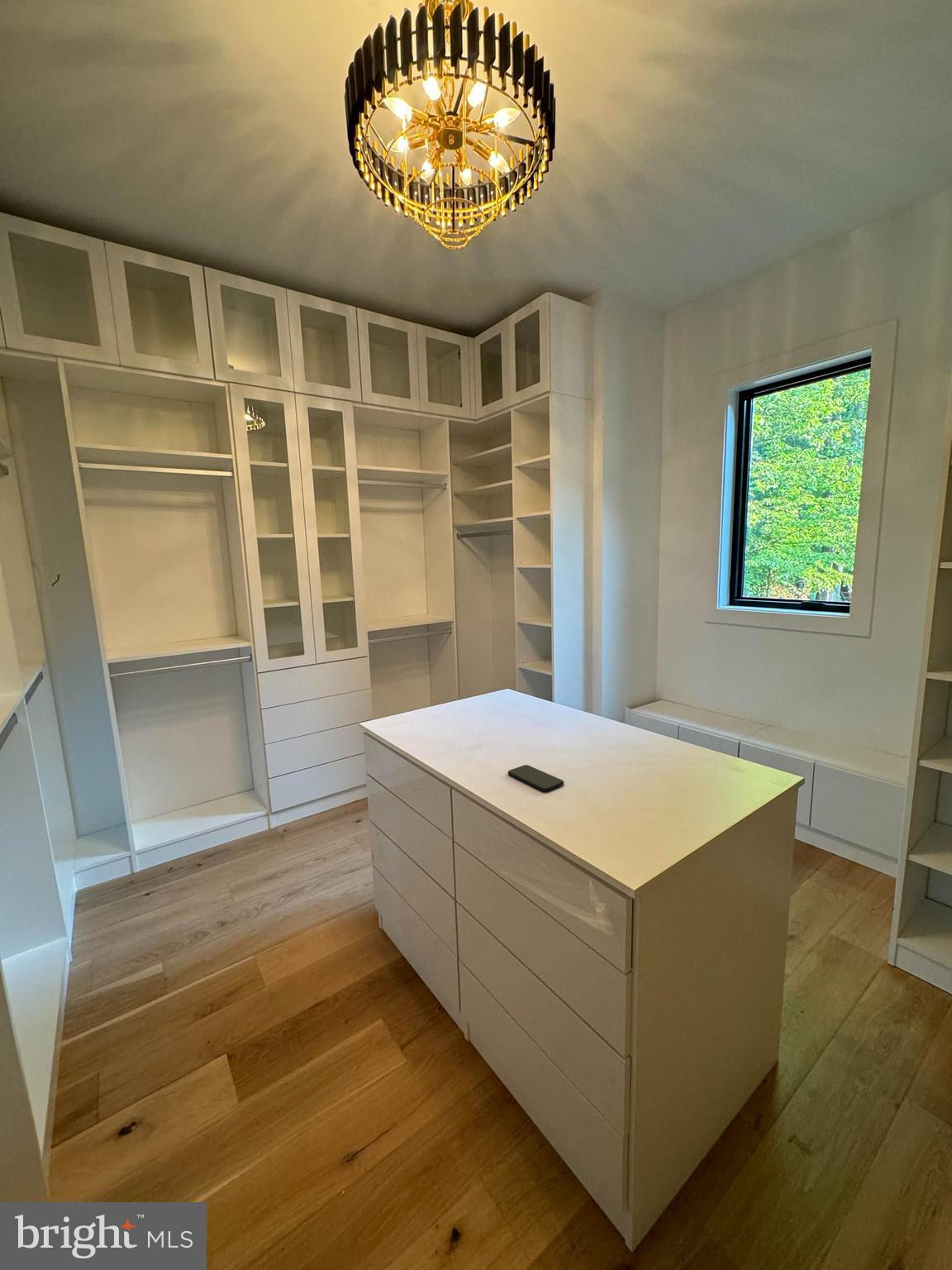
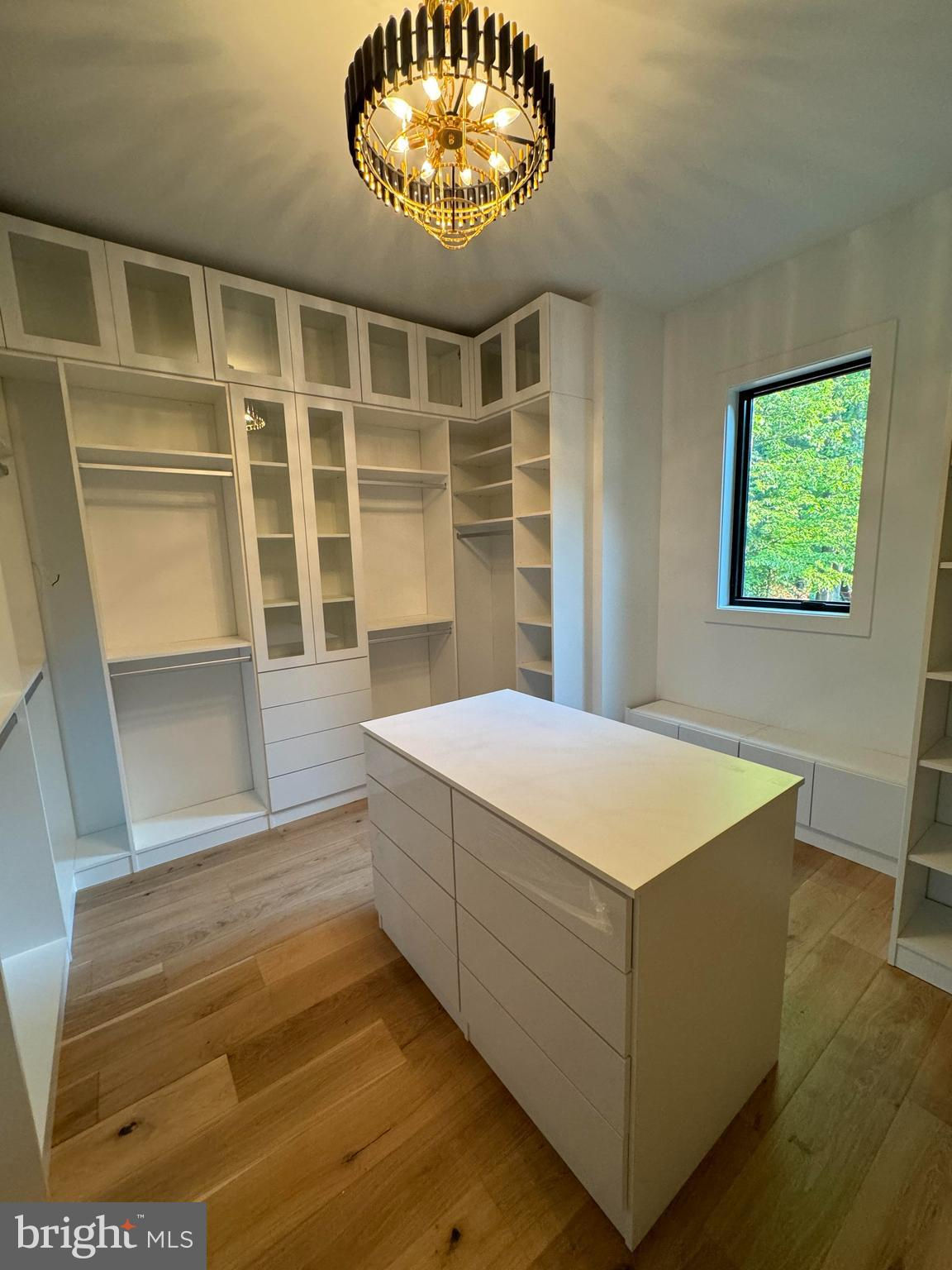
- smartphone [507,764,564,792]
